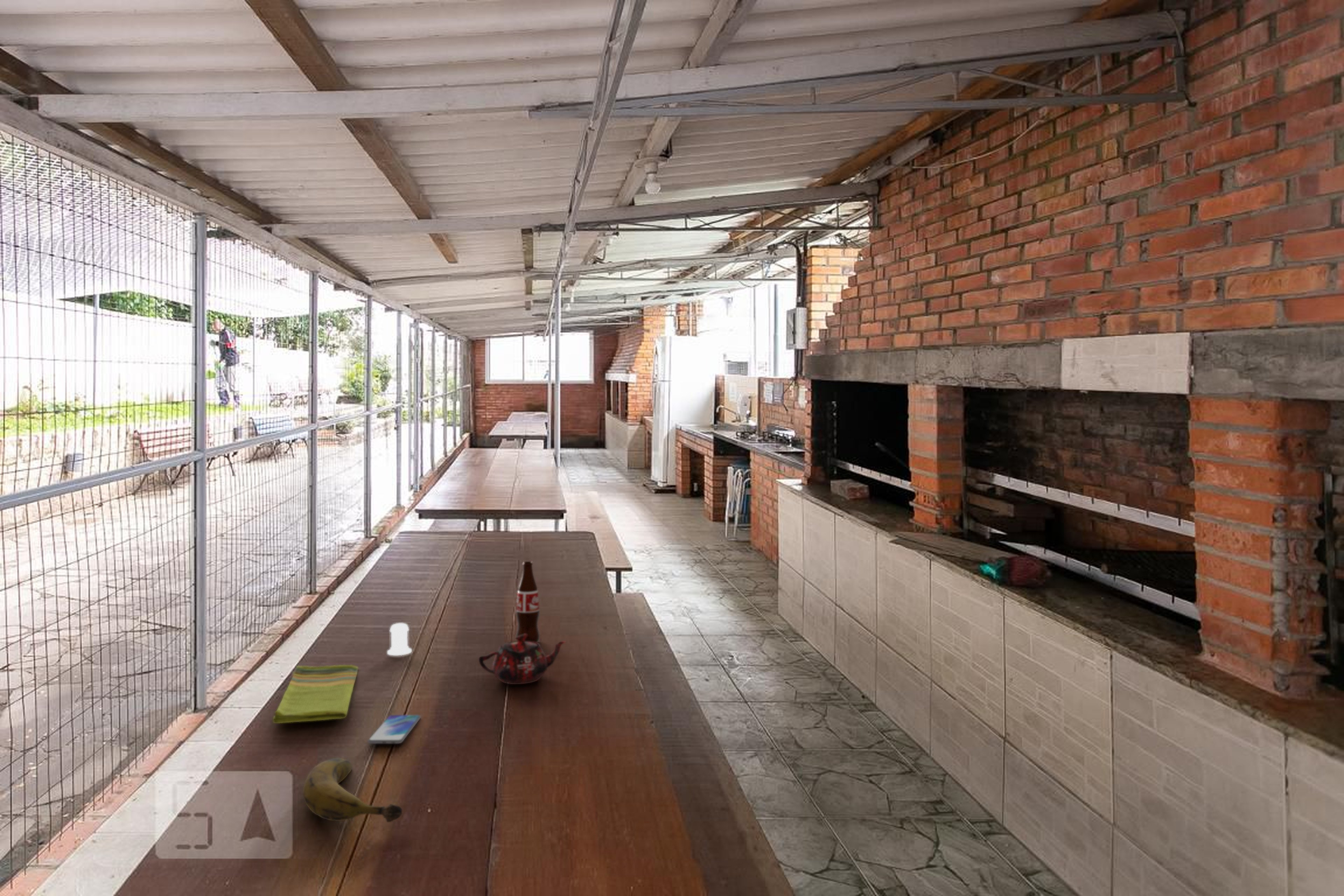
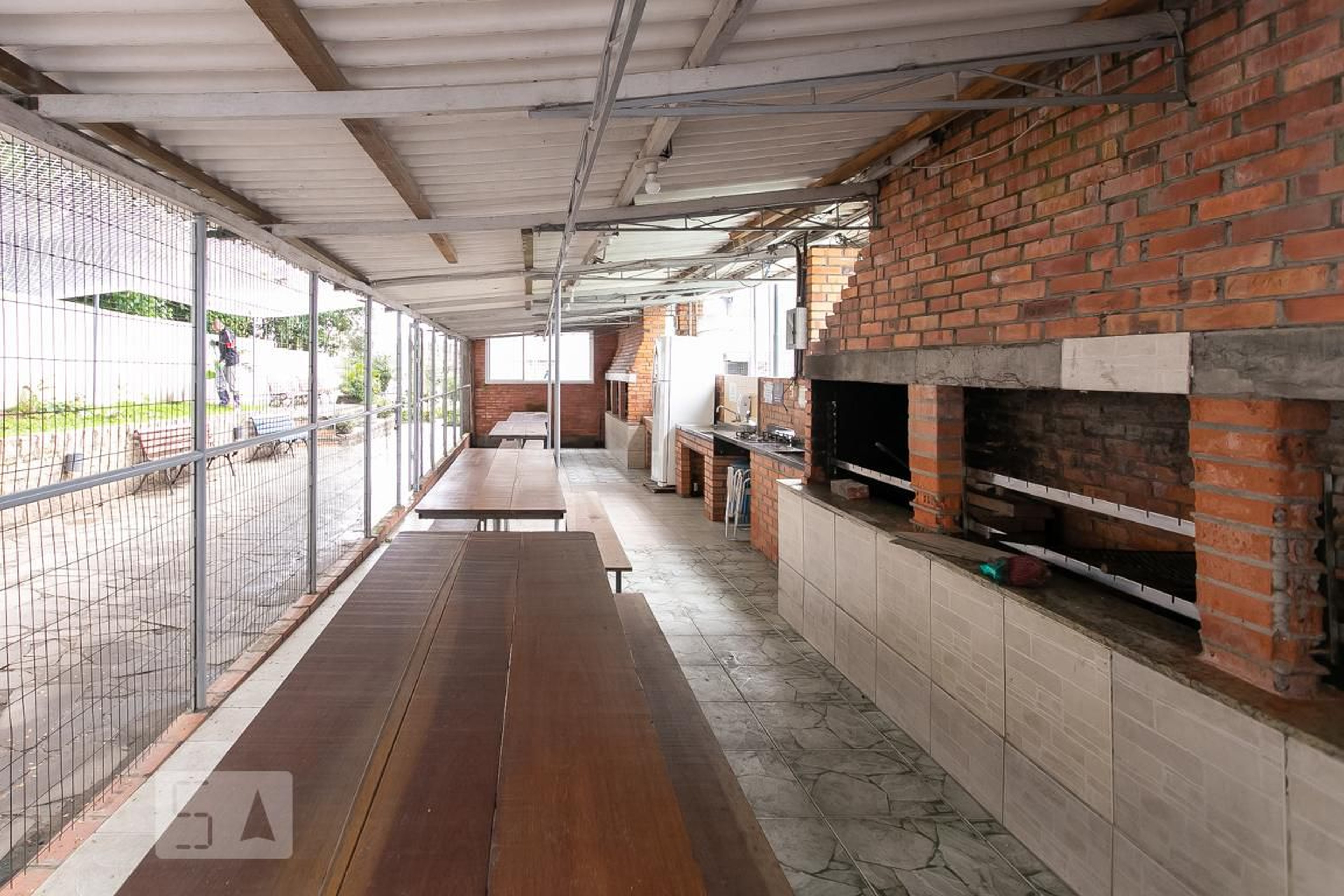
- bottle [516,561,540,643]
- teapot [478,634,566,685]
- smartphone [367,715,421,744]
- salt shaker [387,623,412,656]
- banana [302,757,403,823]
- dish towel [272,665,358,723]
